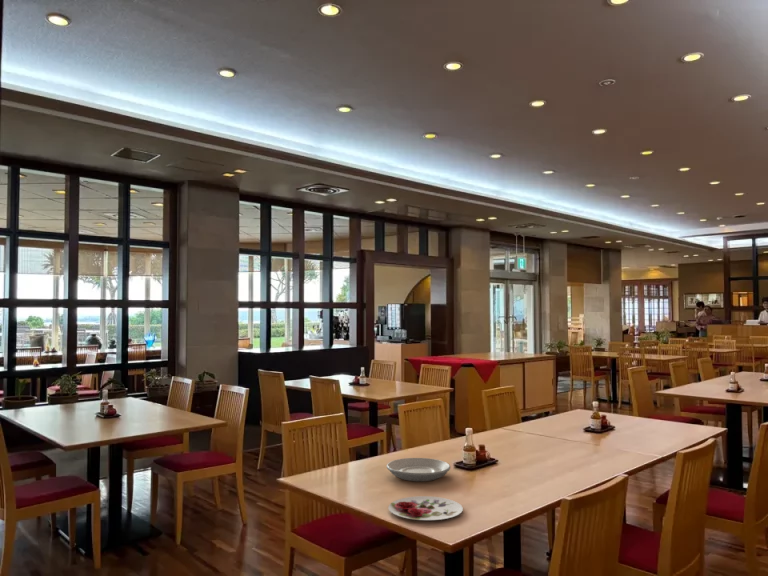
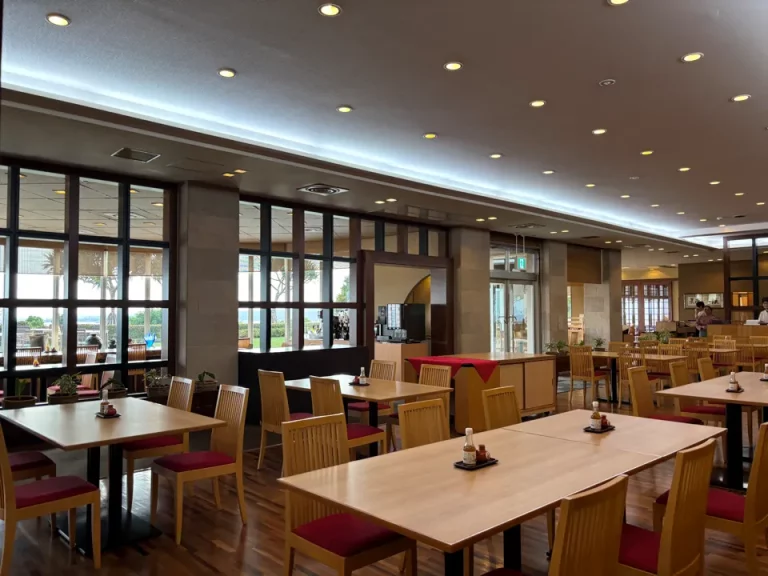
- plate [386,457,452,482]
- plate [387,495,464,521]
